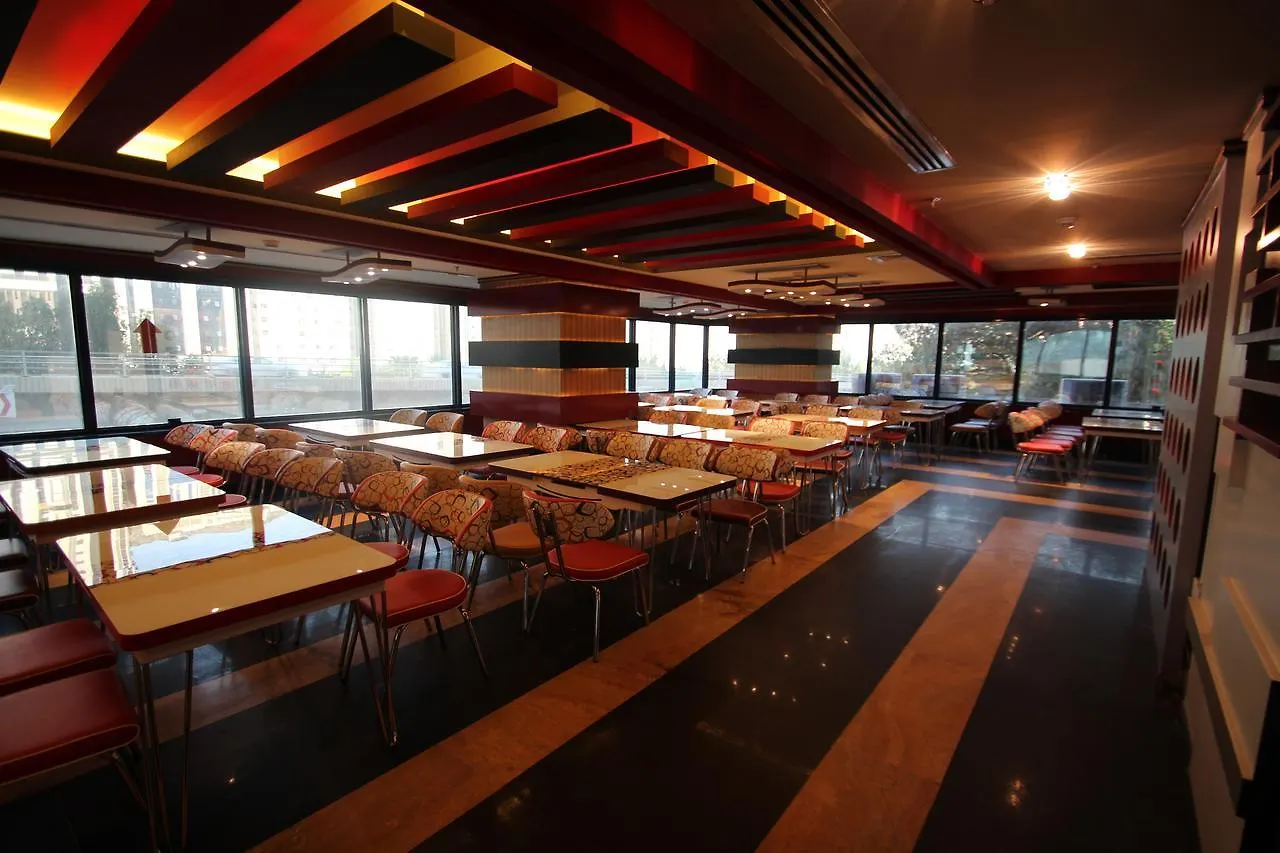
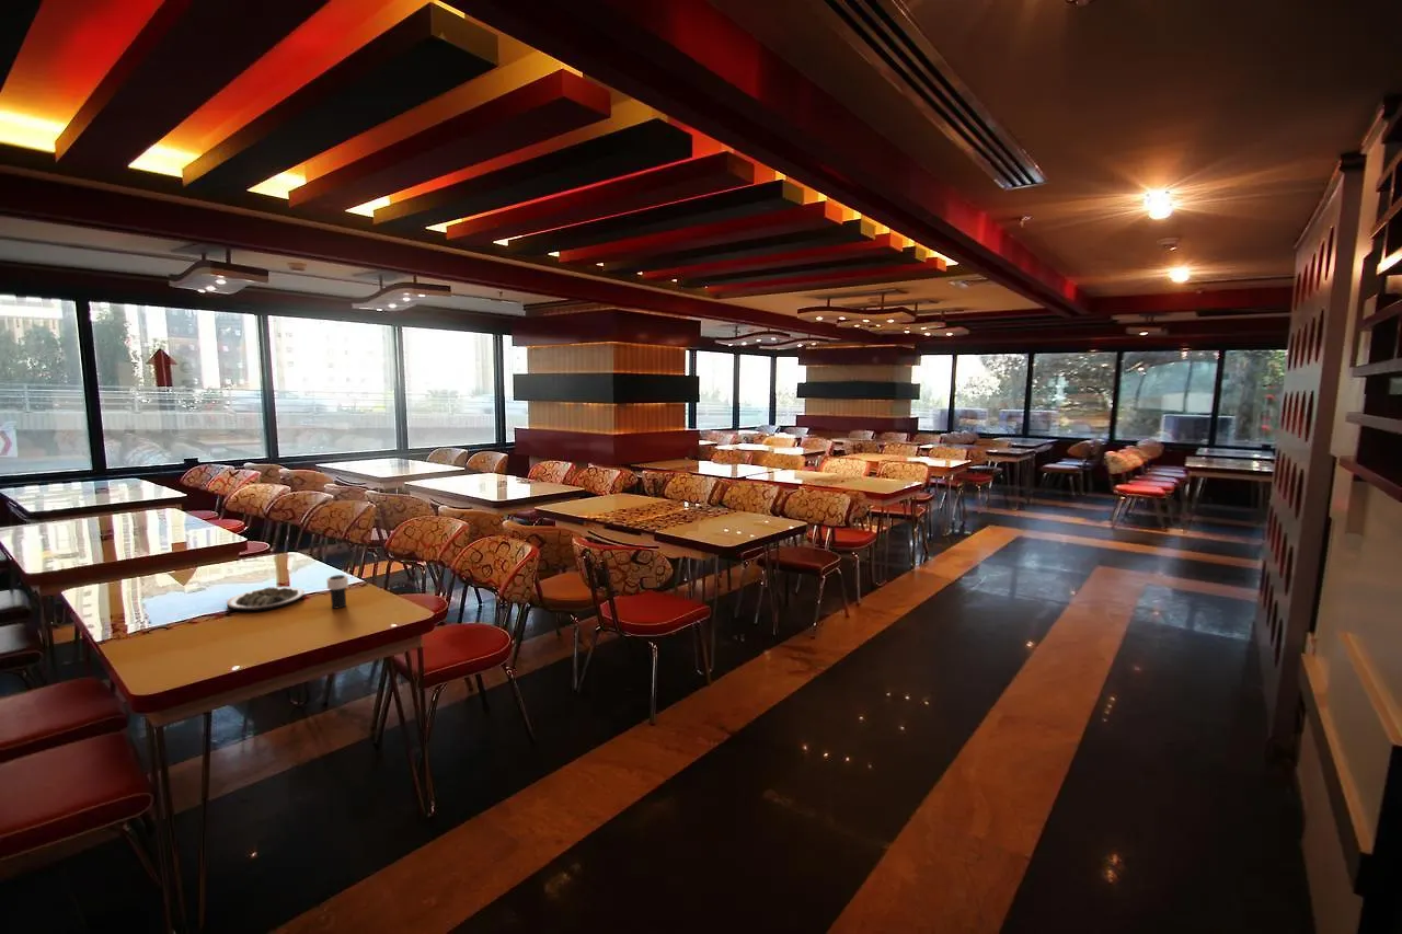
+ plate [226,586,306,612]
+ cup [325,574,349,610]
